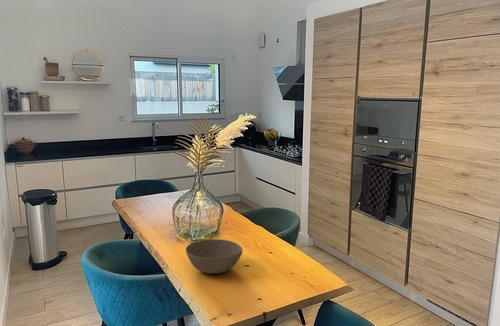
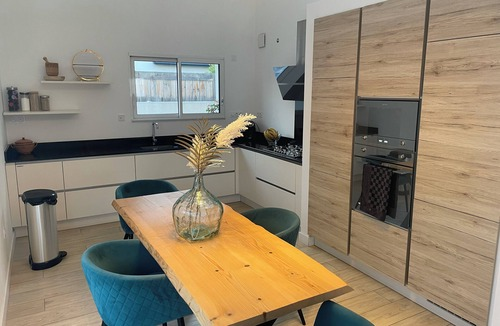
- bowl [185,238,243,275]
